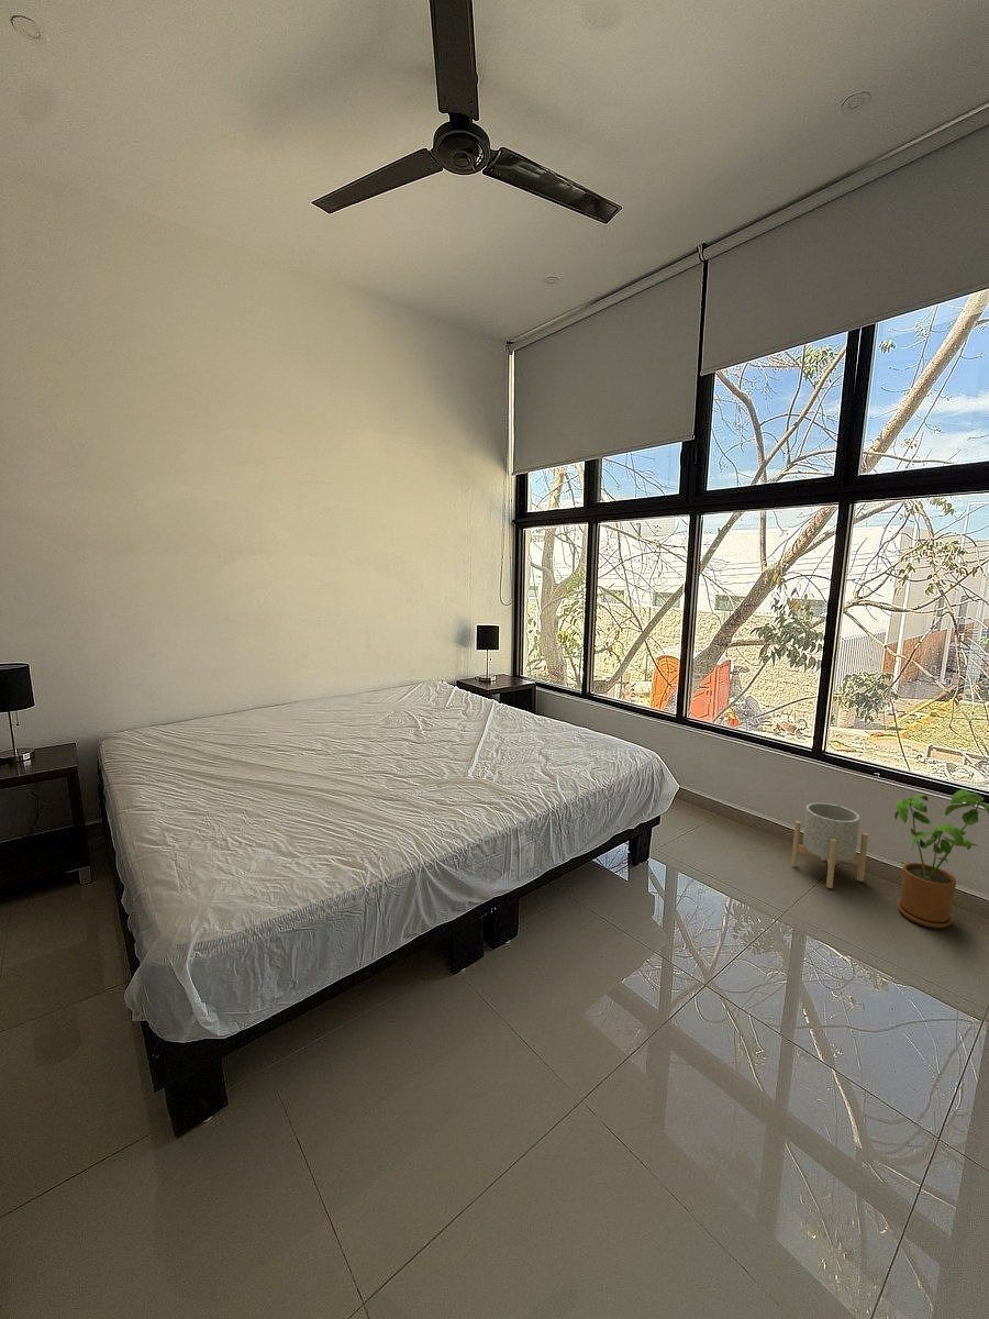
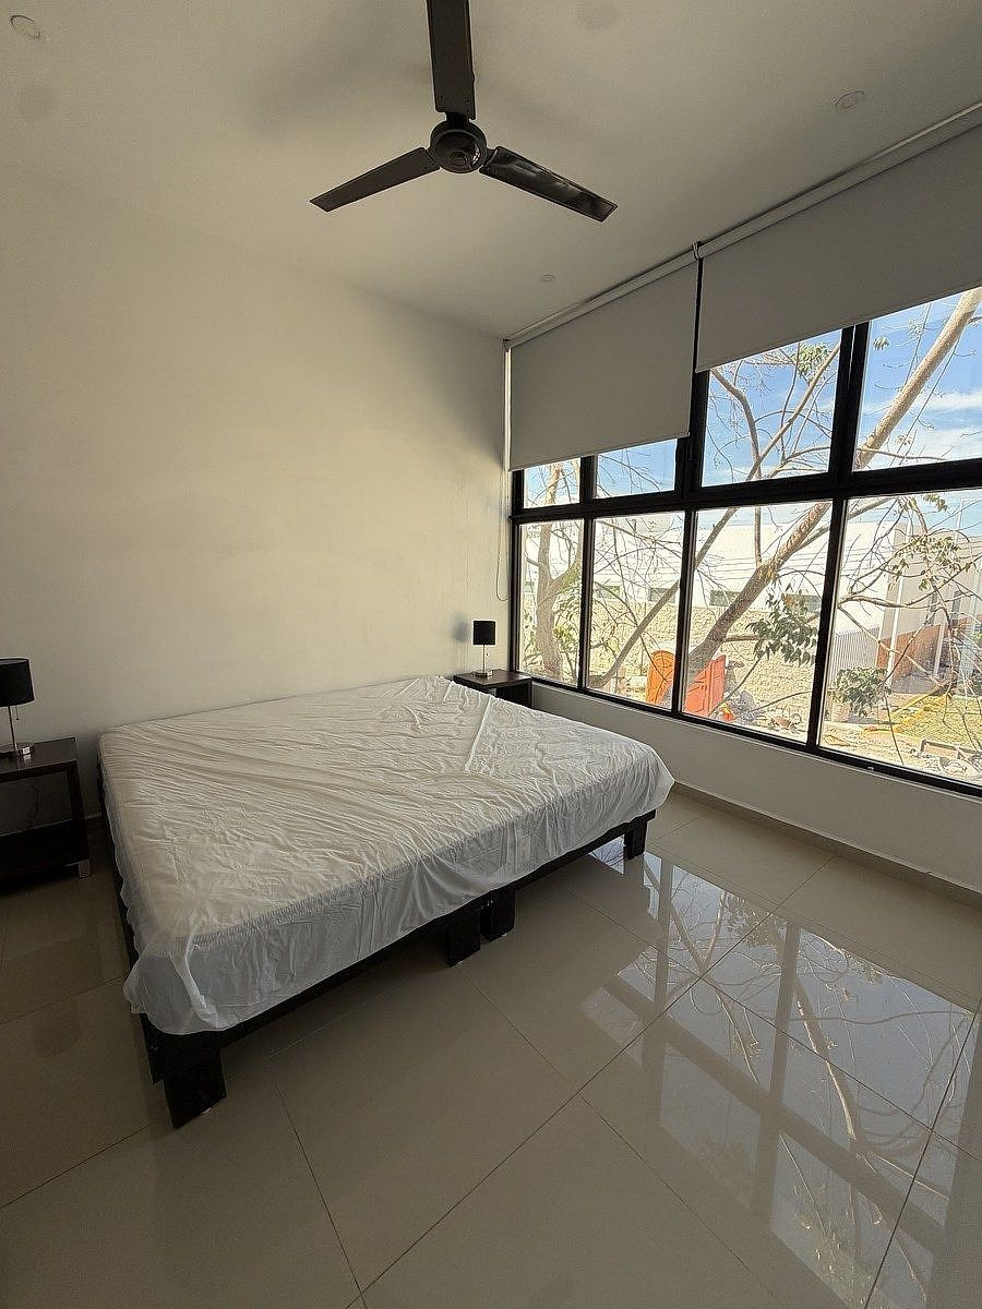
- house plant [893,788,989,929]
- planter [790,801,869,889]
